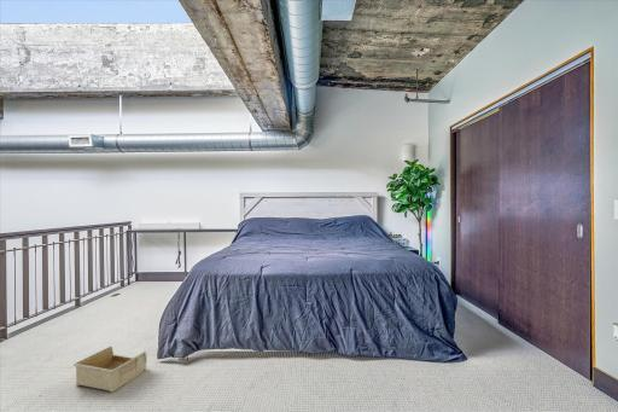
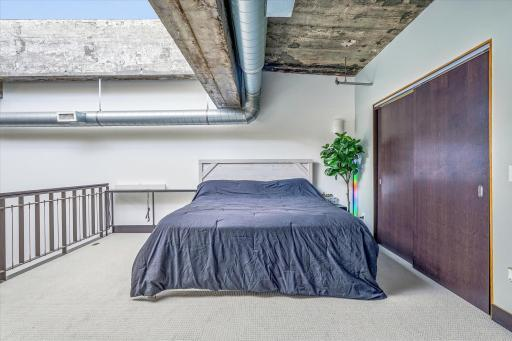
- storage bin [72,346,148,394]
